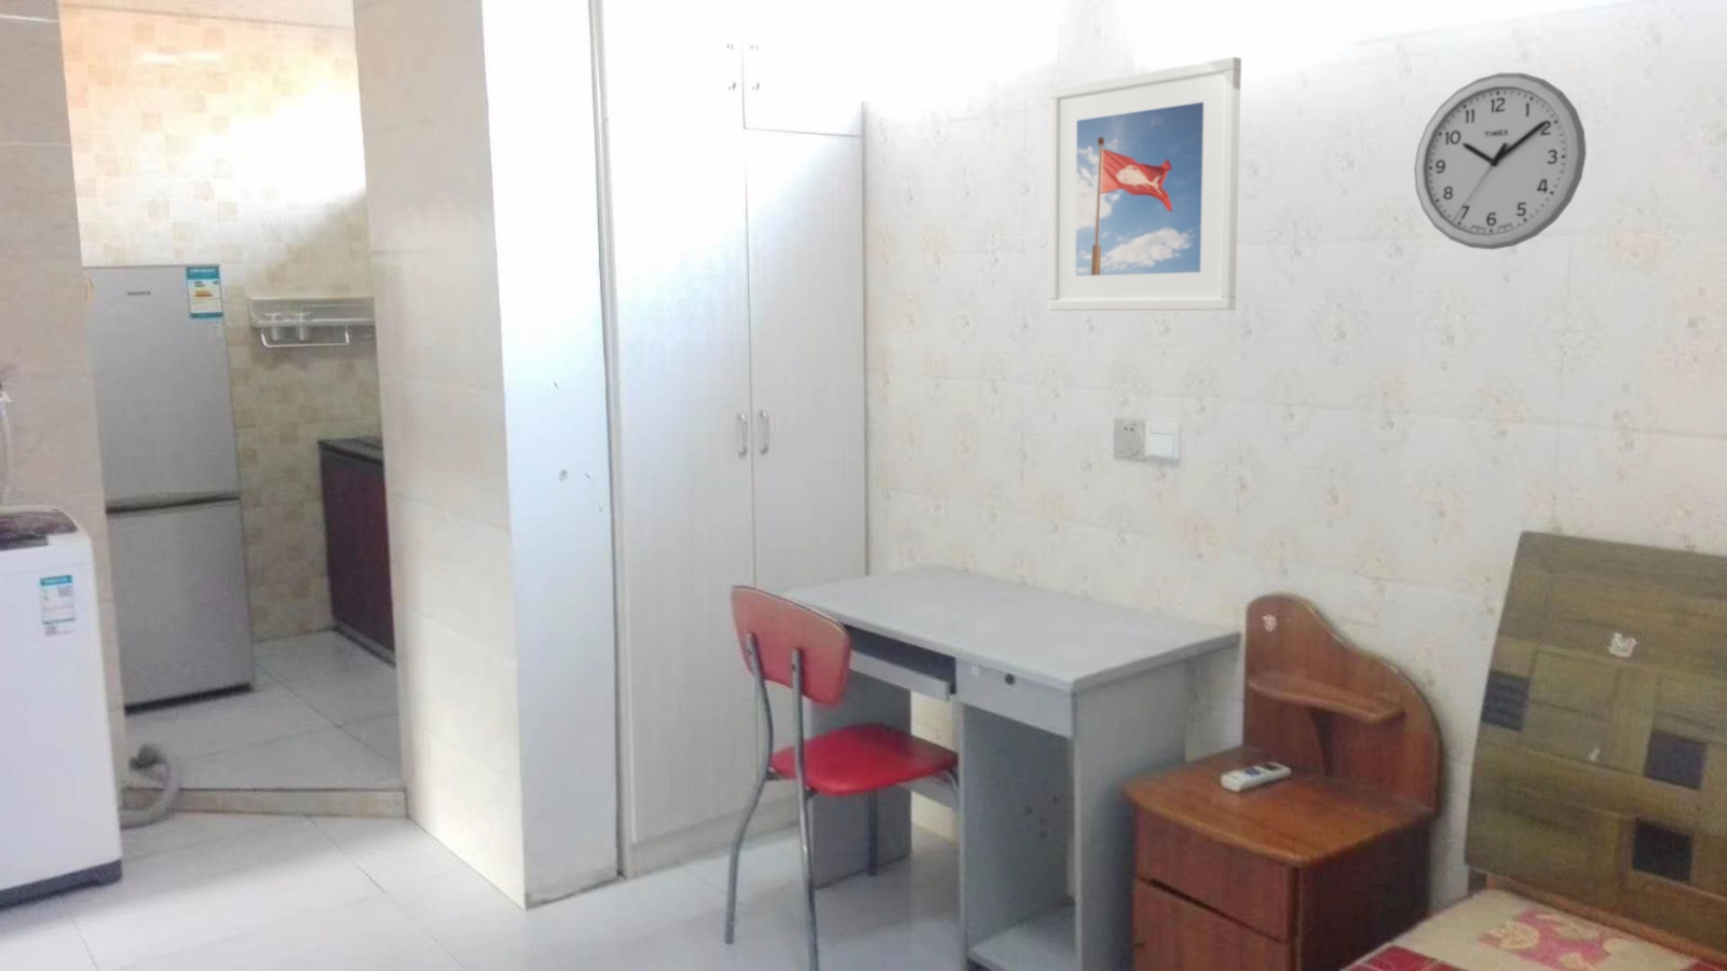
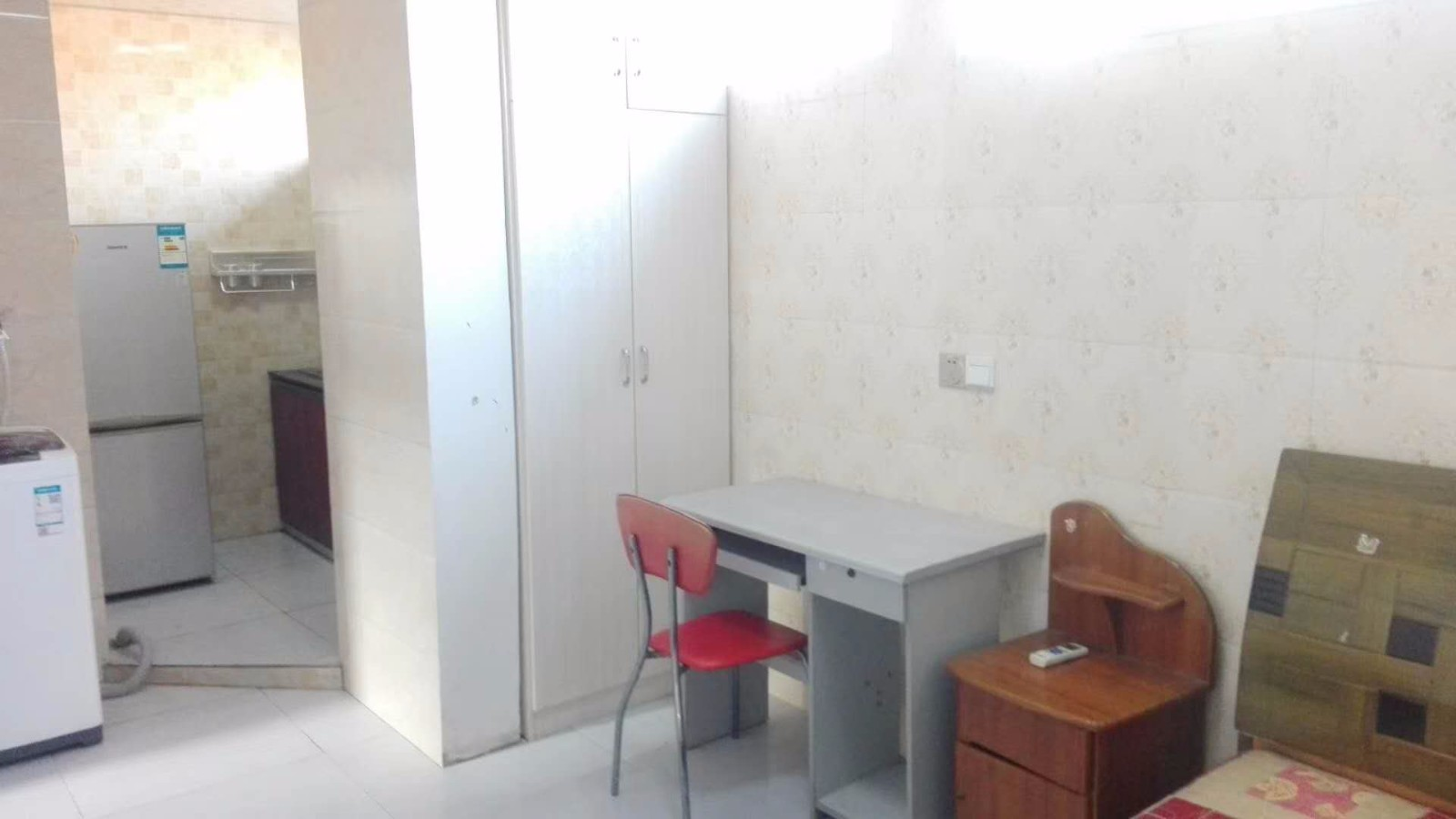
- wall clock [1413,72,1588,250]
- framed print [1049,56,1242,312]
